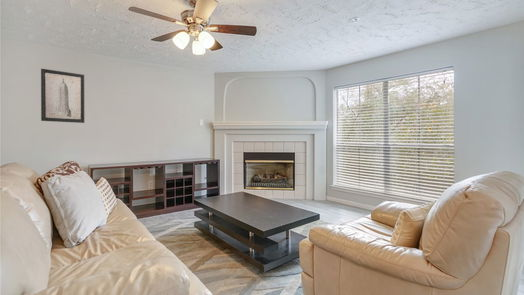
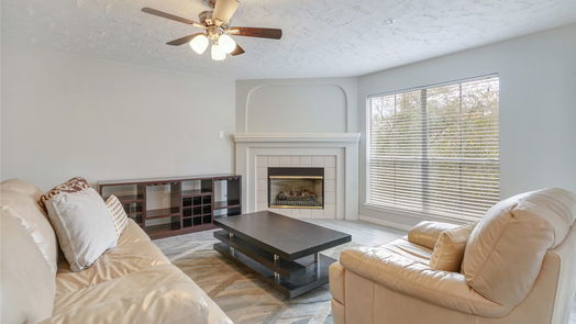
- wall art [40,68,85,124]
